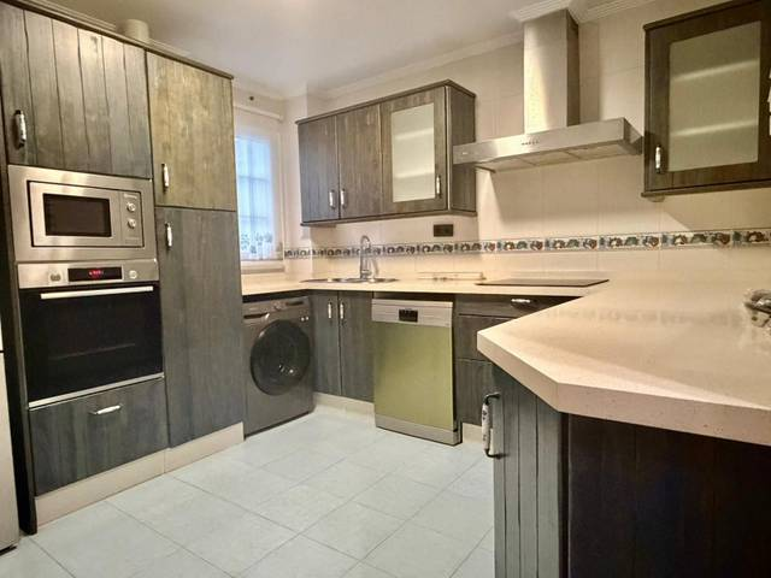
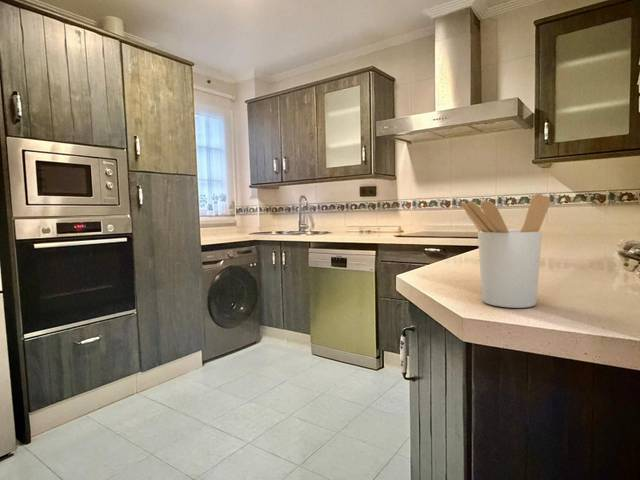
+ utensil holder [460,192,551,309]
